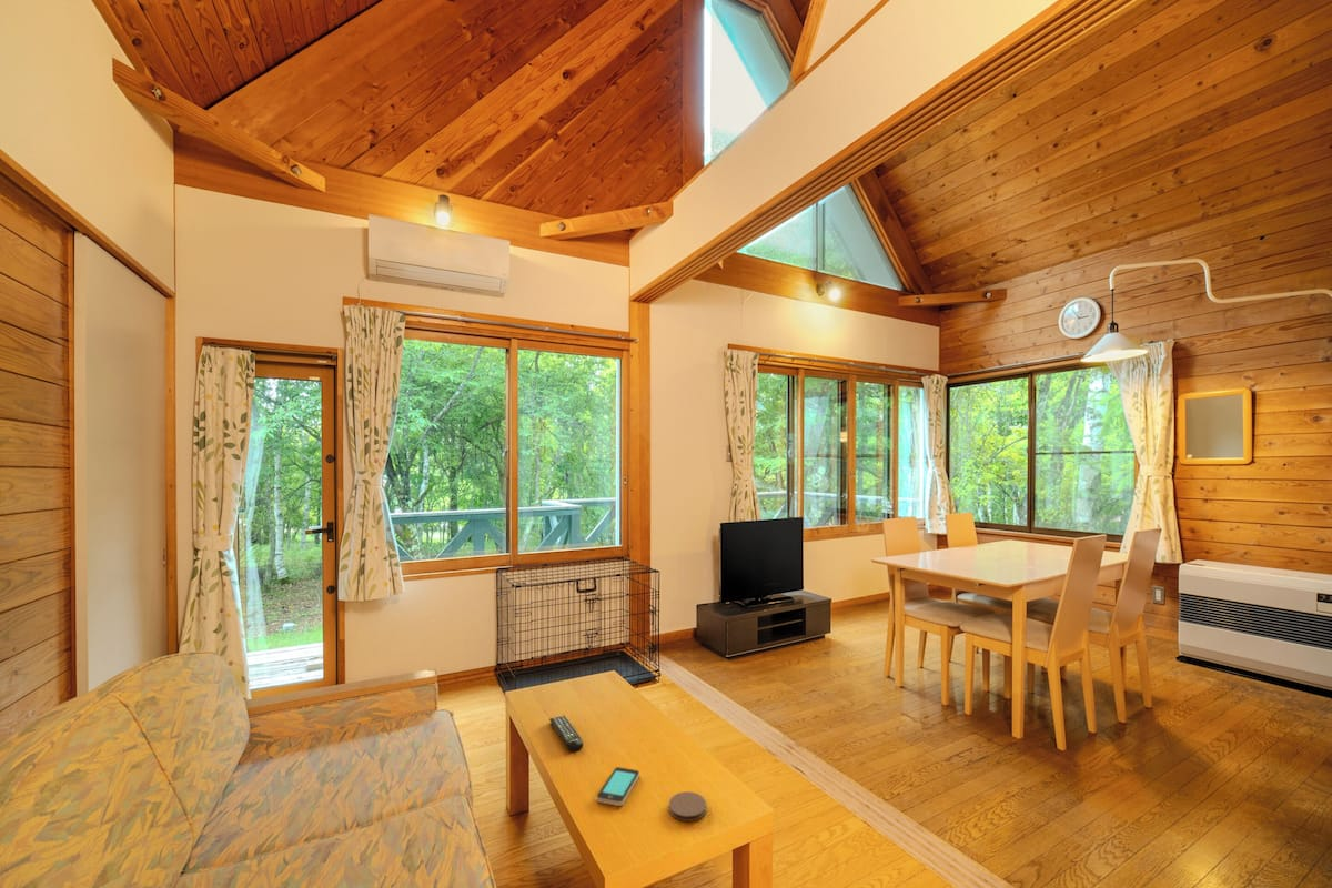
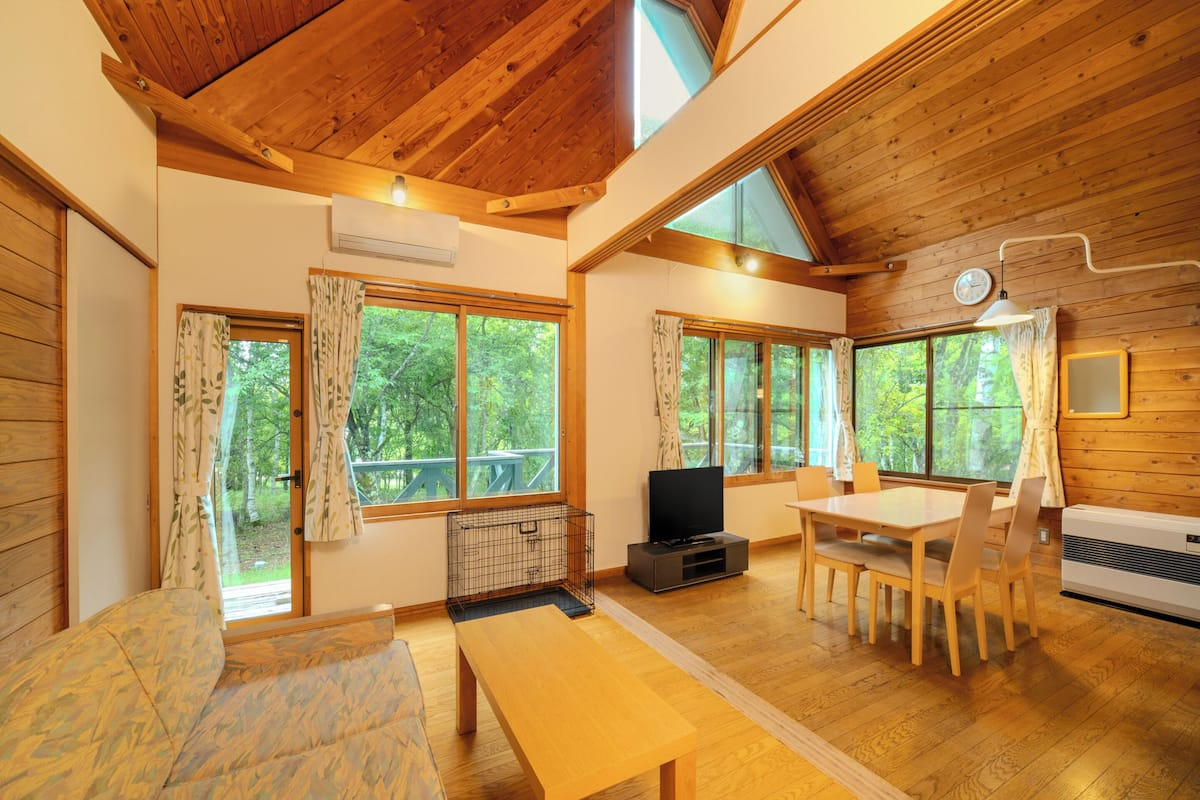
- remote control [548,714,584,753]
- smartphone [596,766,640,807]
- coaster [668,790,707,823]
